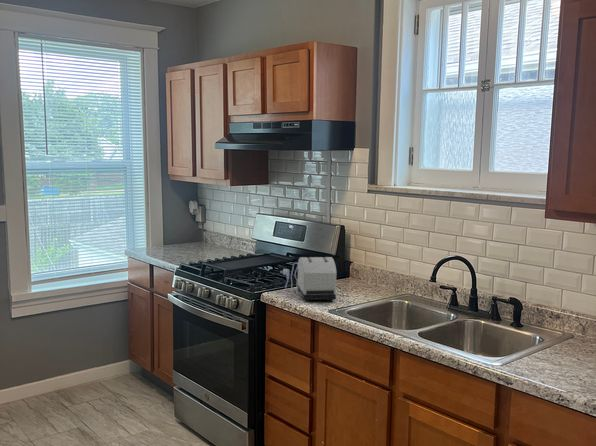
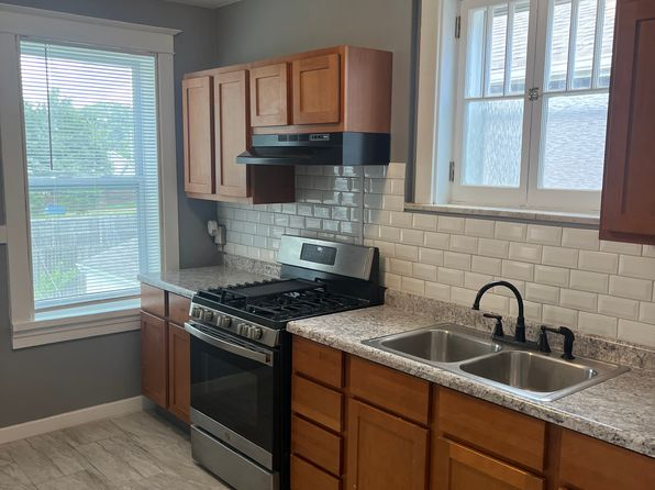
- toaster [279,256,337,302]
